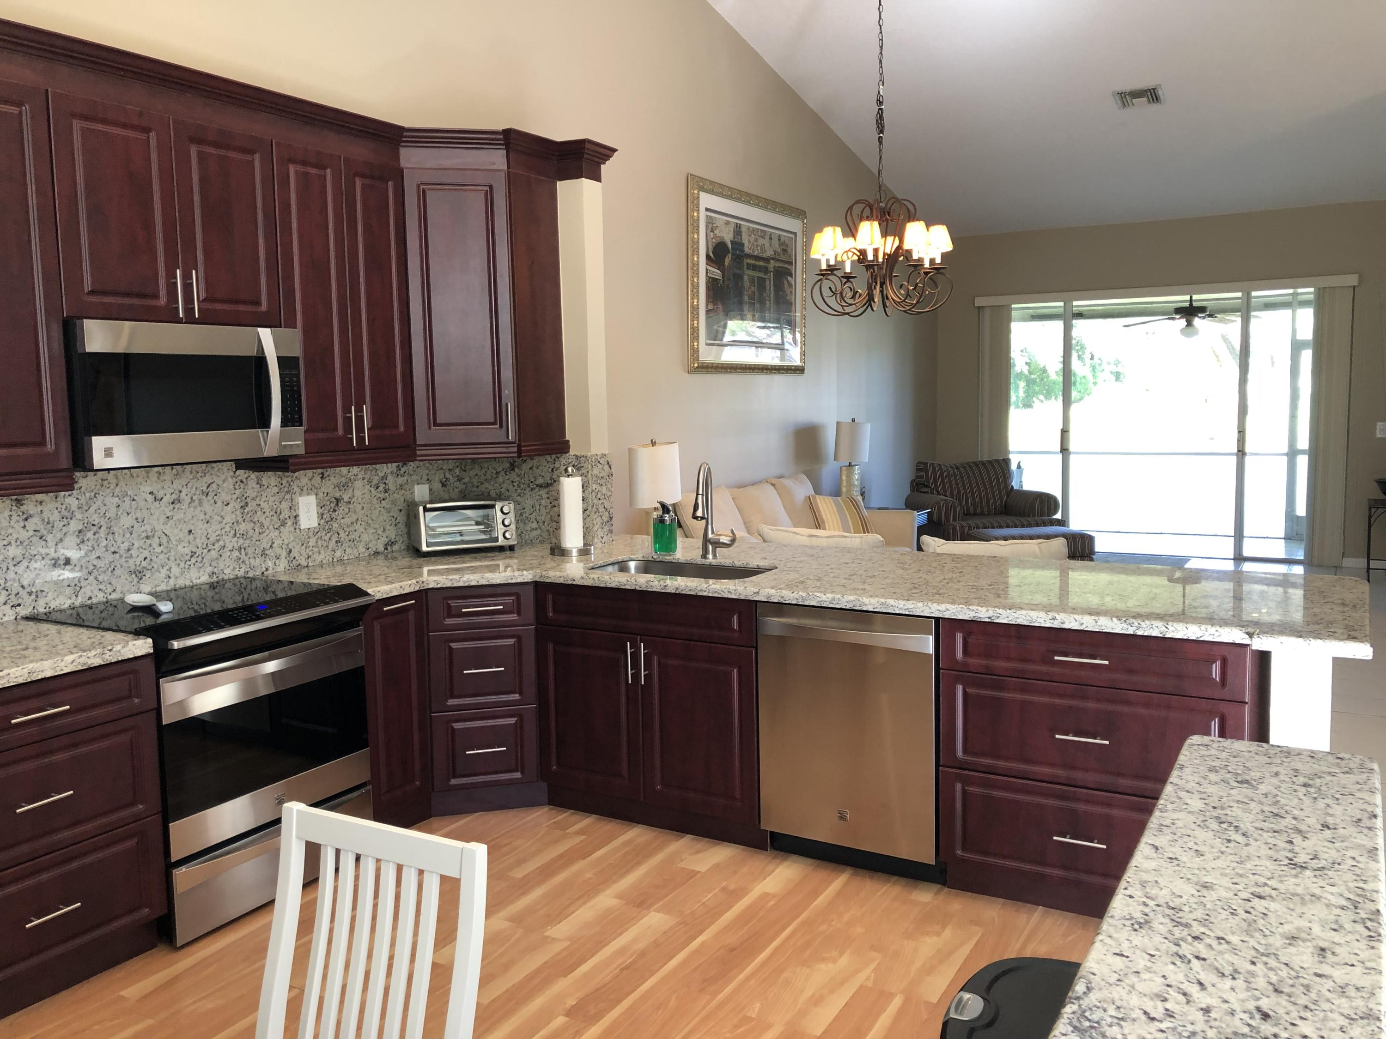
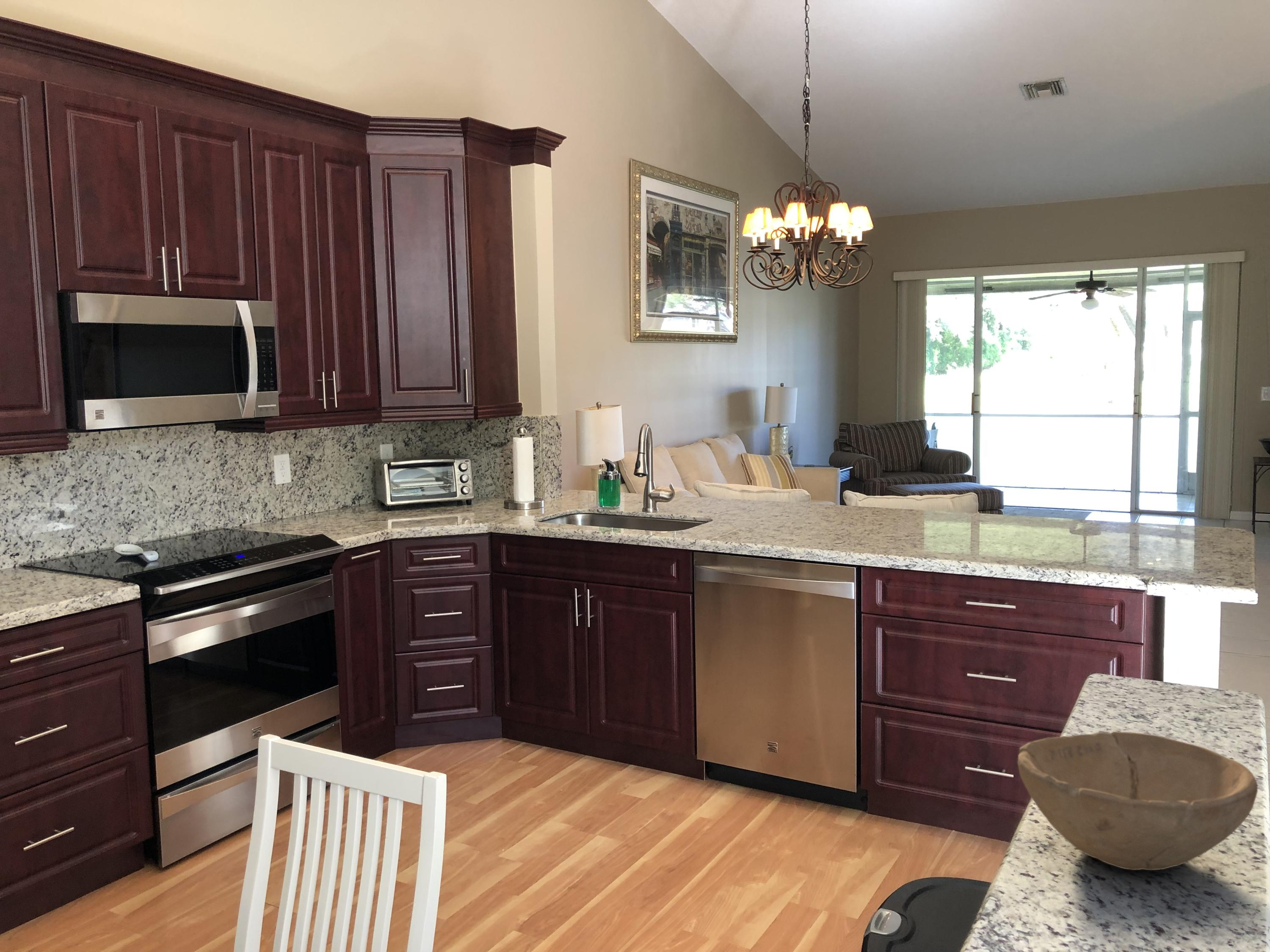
+ bowl [1017,731,1258,871]
